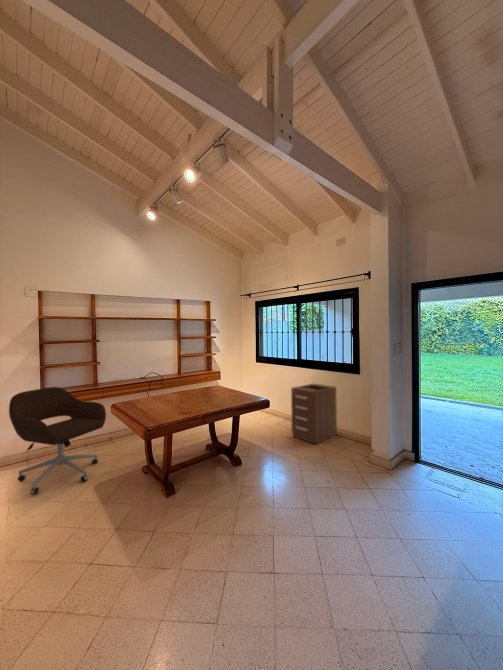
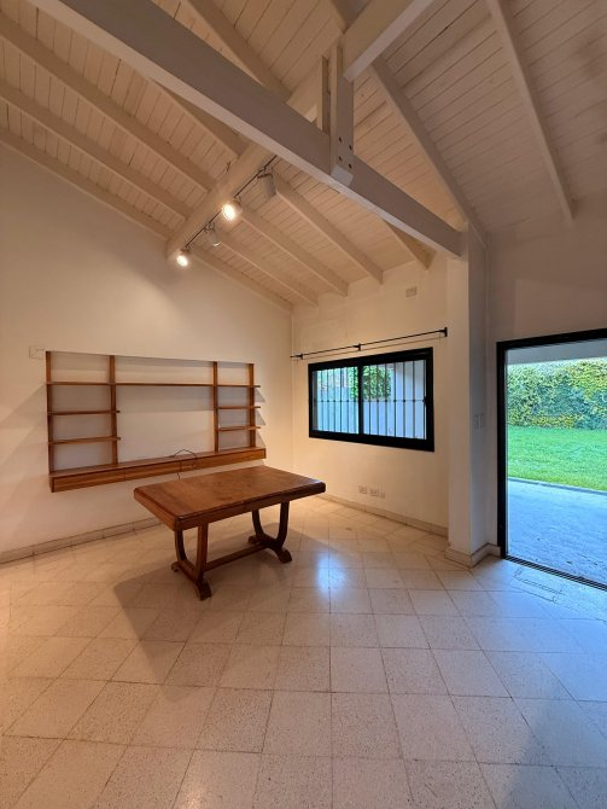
- filing cabinet [290,382,338,445]
- office chair [8,386,107,495]
